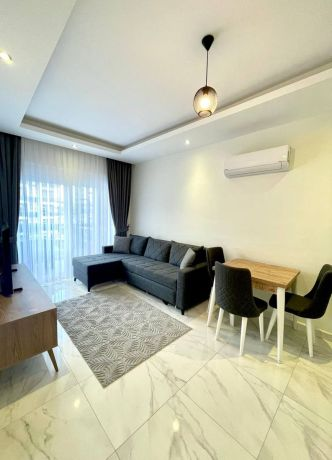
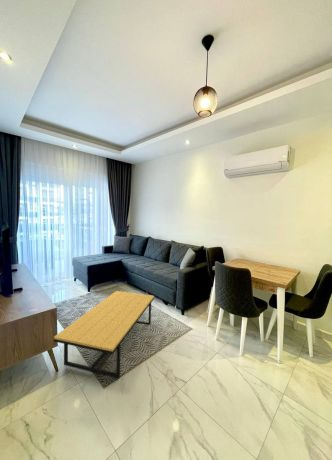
+ coffee table [53,290,155,380]
